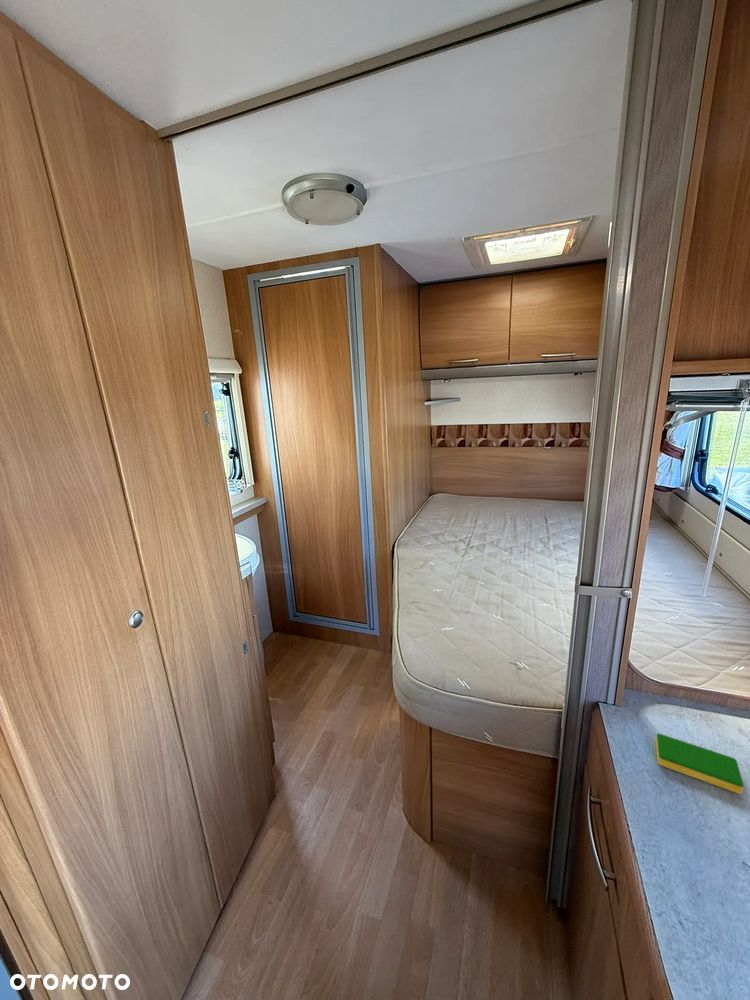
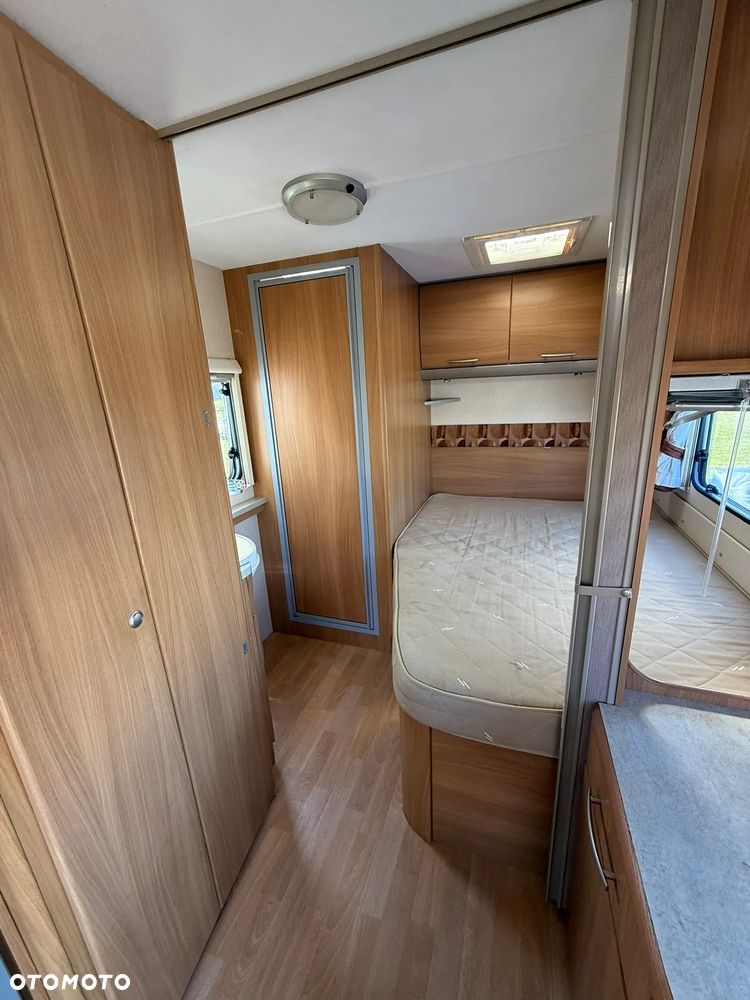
- dish sponge [655,732,745,795]
